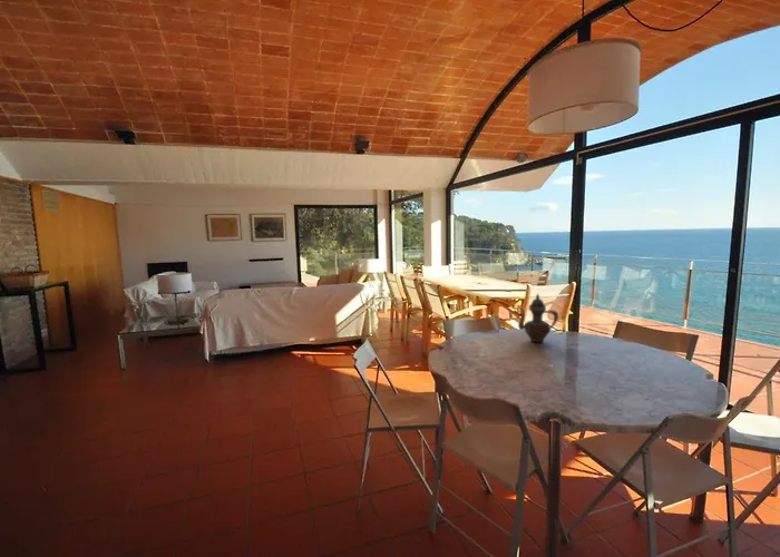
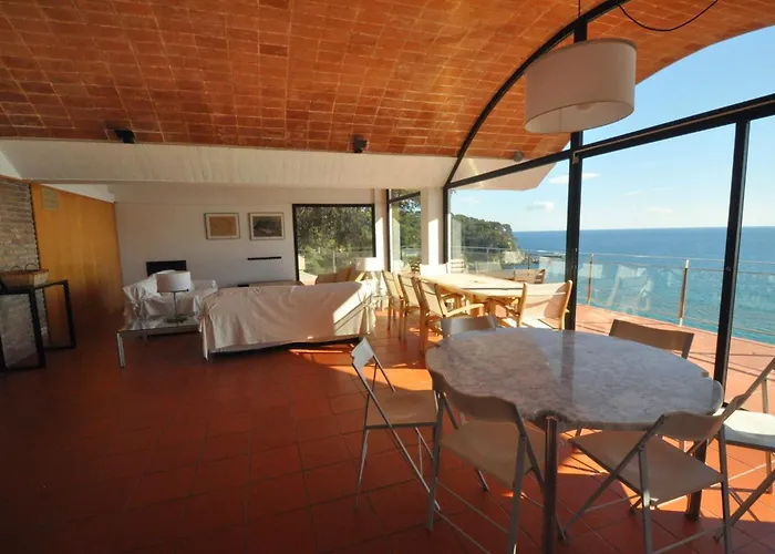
- teapot [517,292,559,343]
